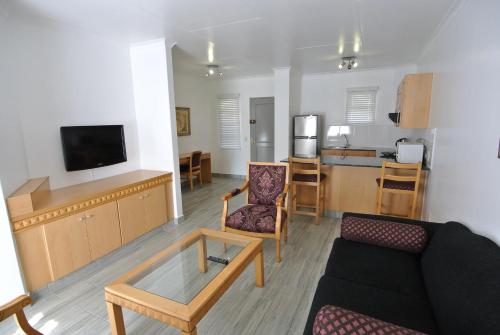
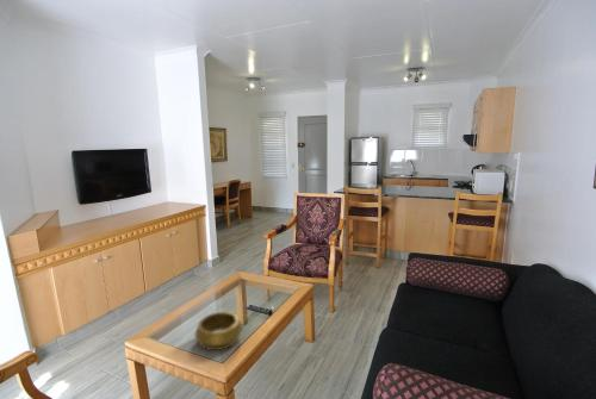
+ decorative bowl [193,311,244,351]
